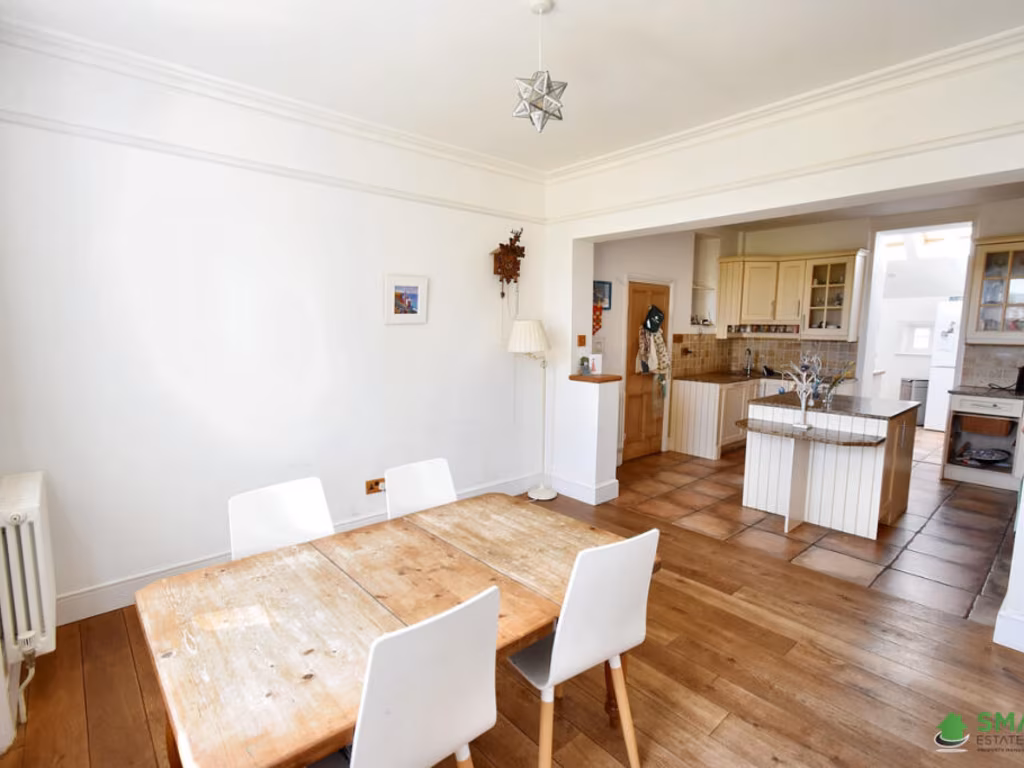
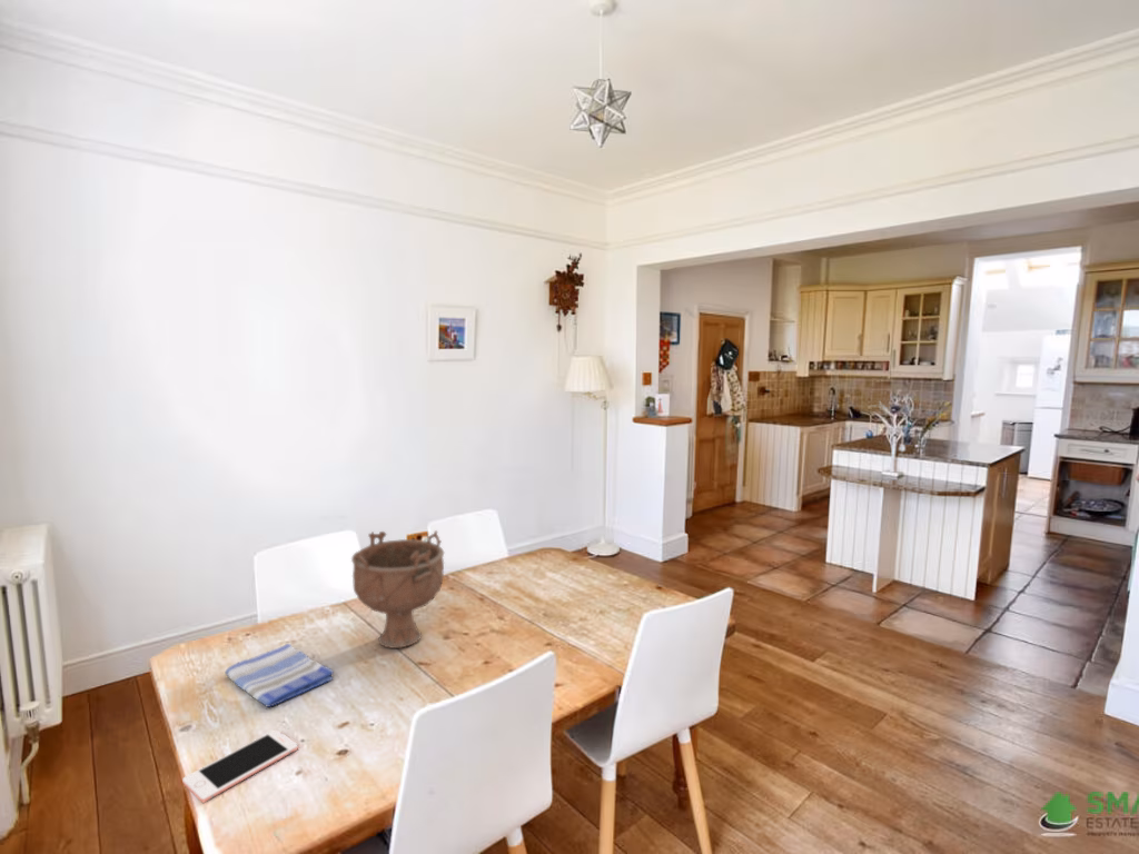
+ dish towel [224,643,335,708]
+ cell phone [181,729,299,804]
+ decorative bowl [350,529,445,649]
